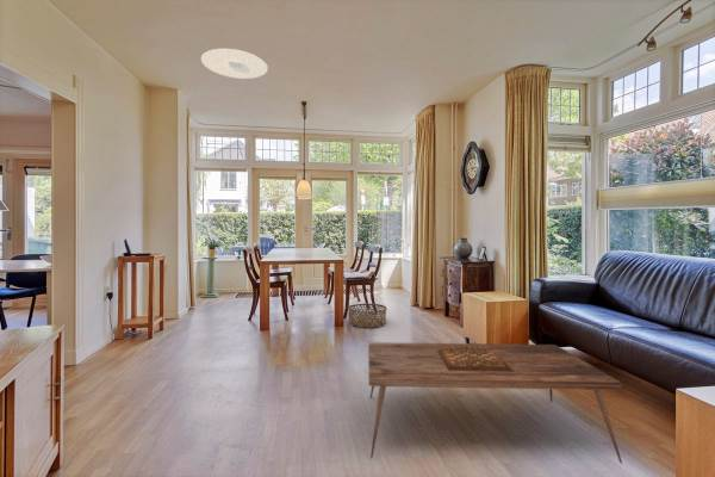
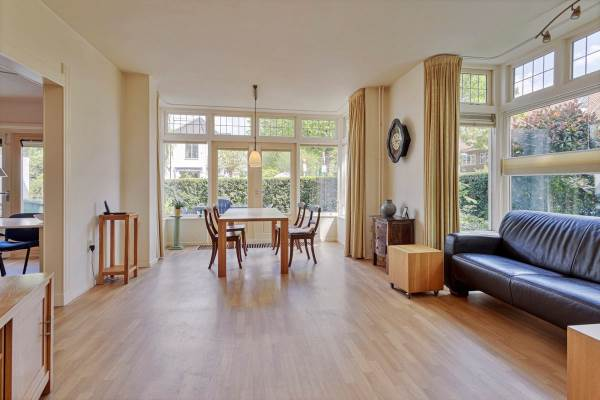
- ceiling light [200,48,269,80]
- coffee table [367,341,623,464]
- basket [347,303,387,328]
